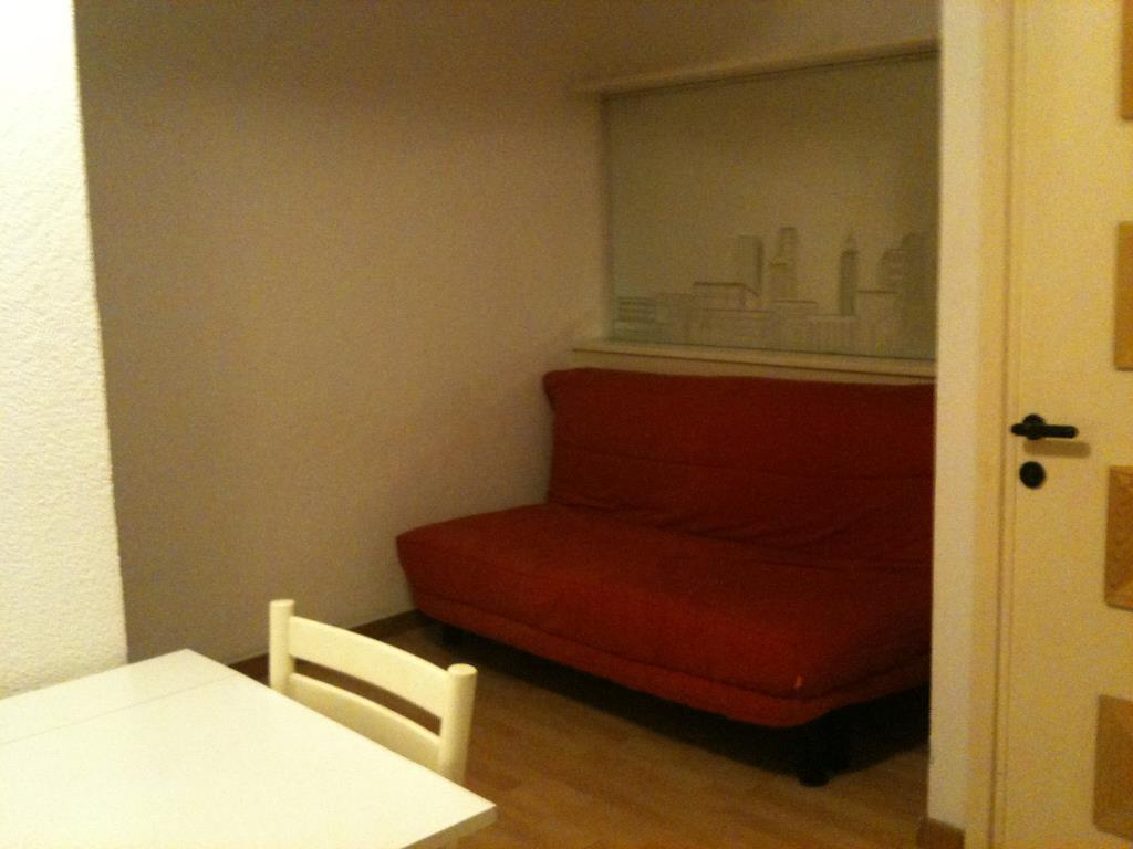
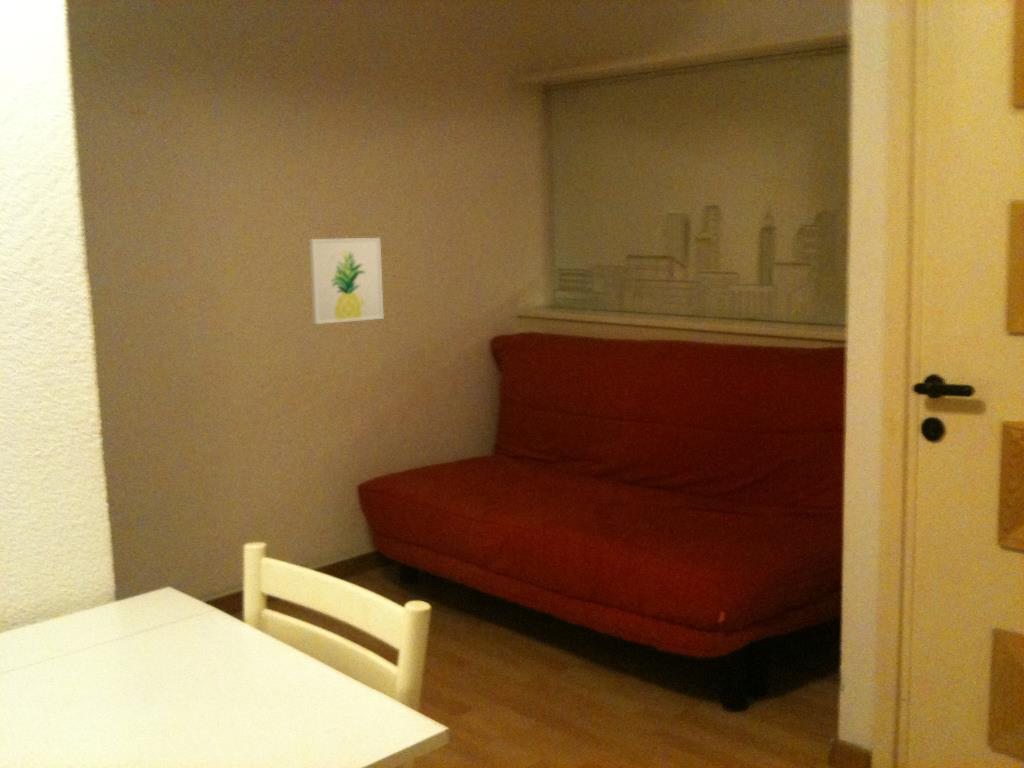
+ wall art [308,237,385,325]
